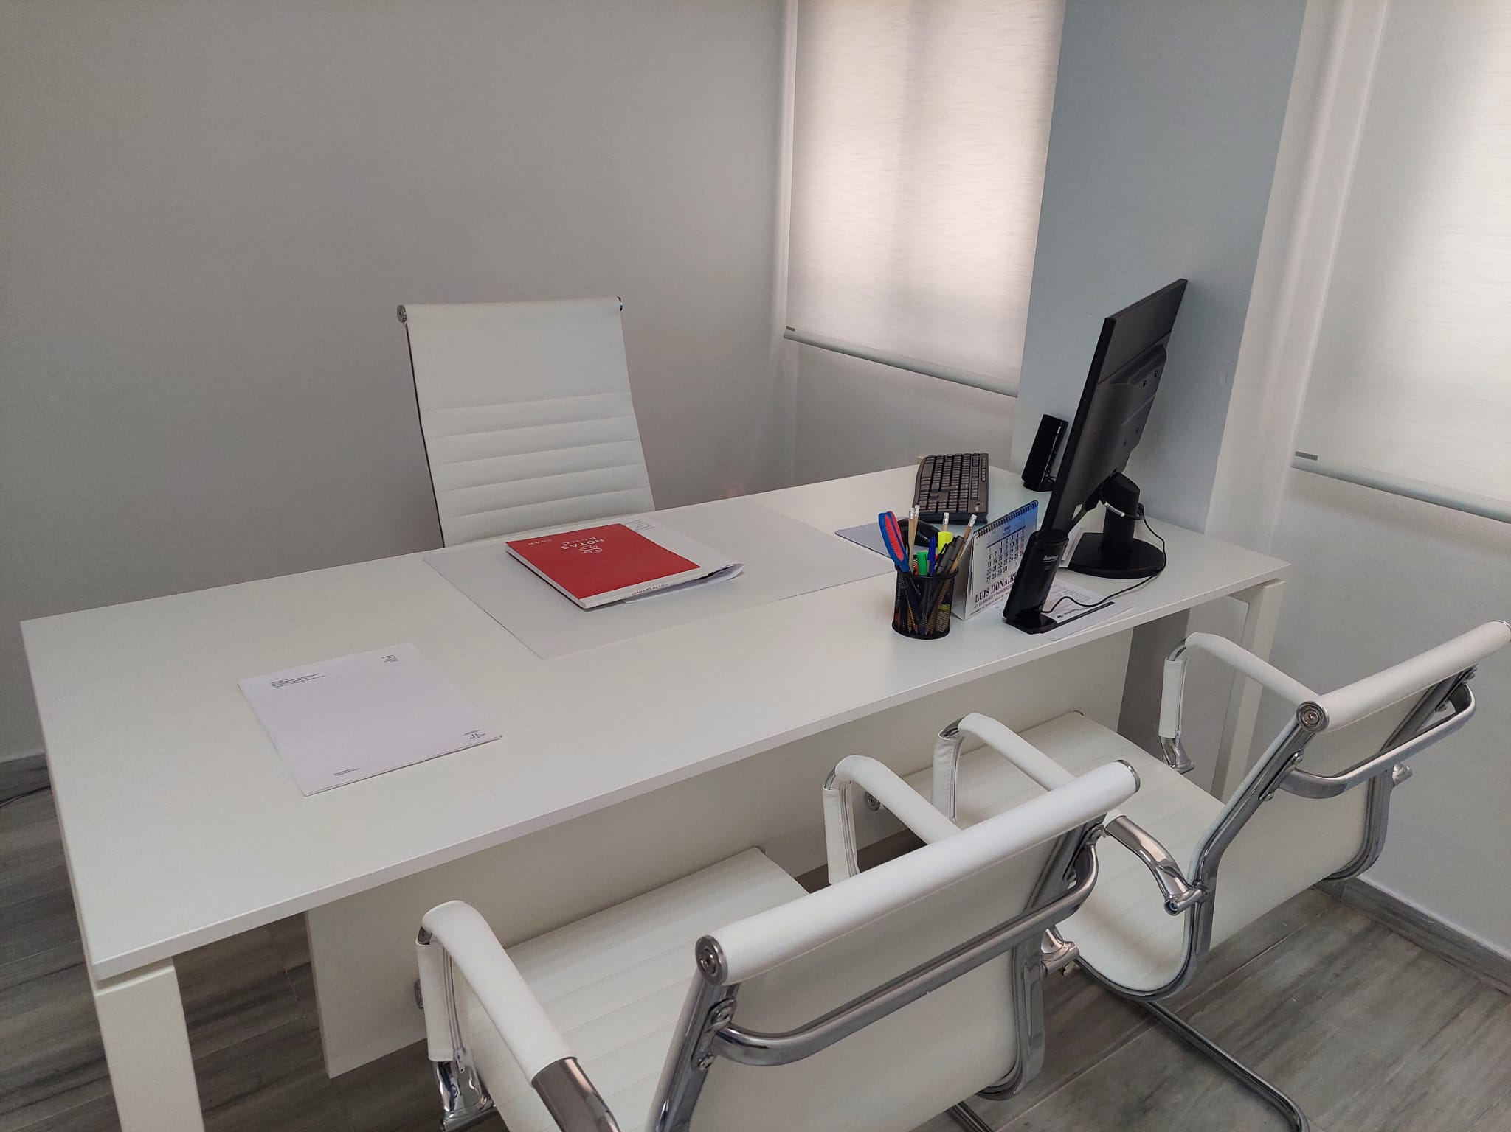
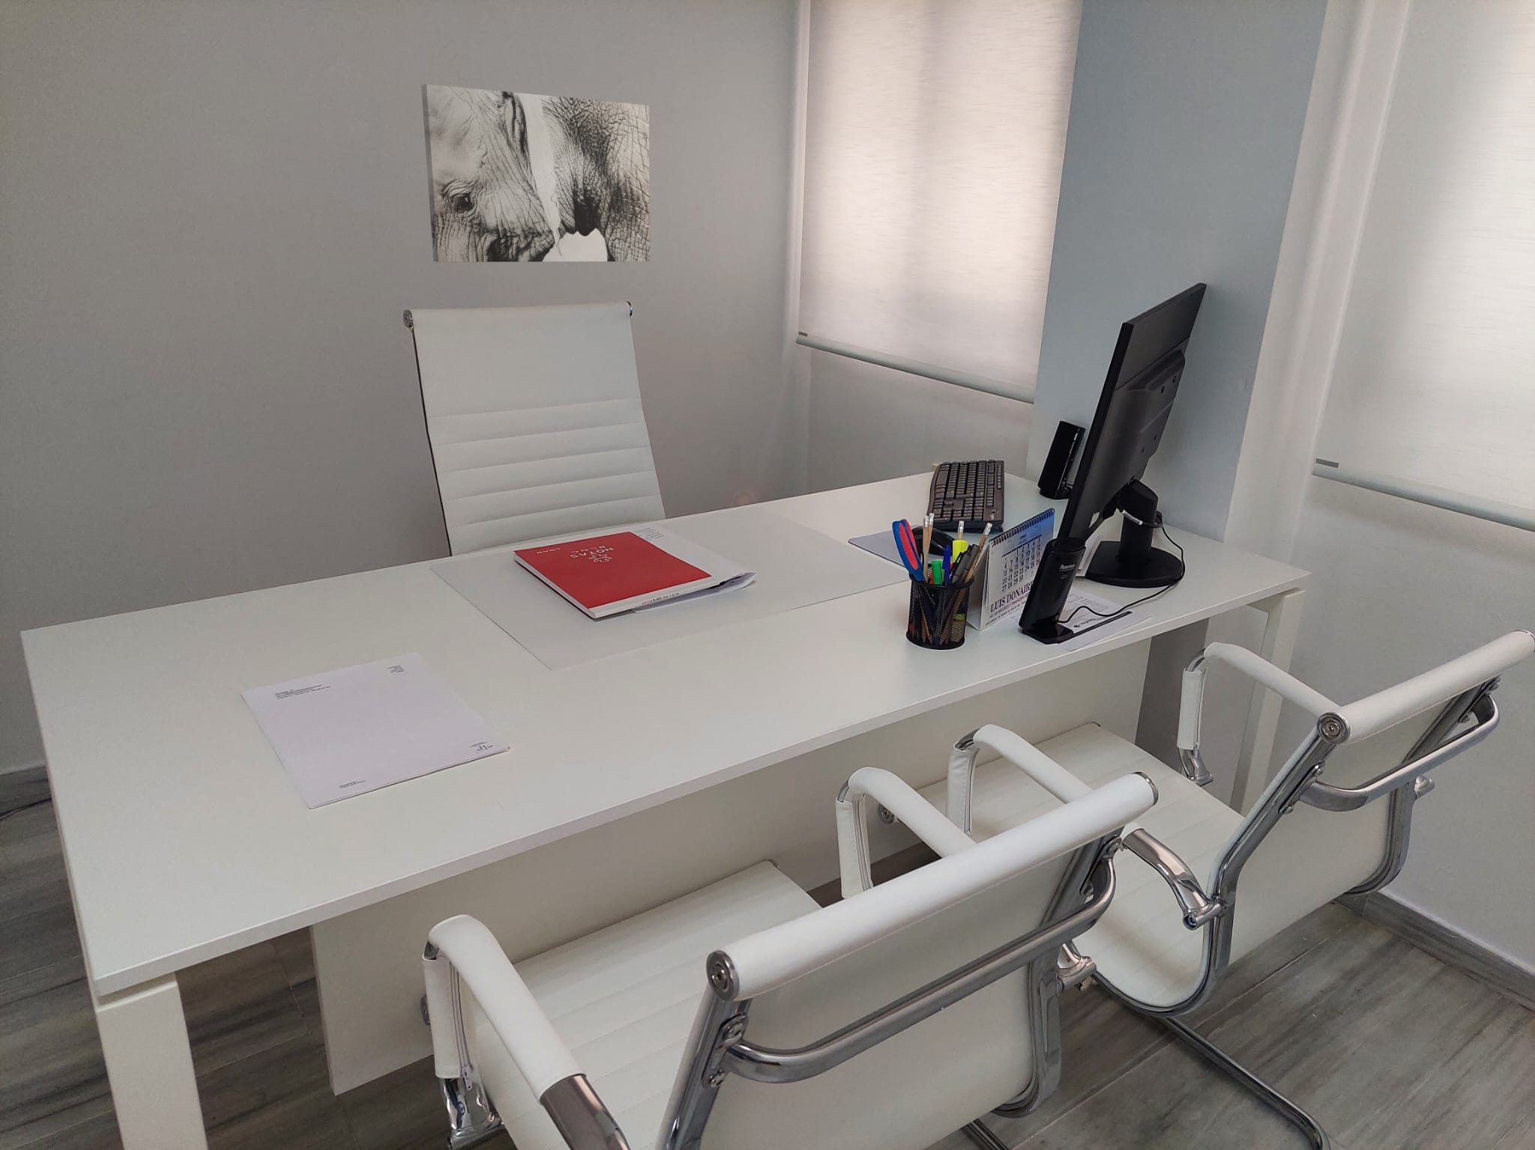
+ wall art [421,83,650,263]
